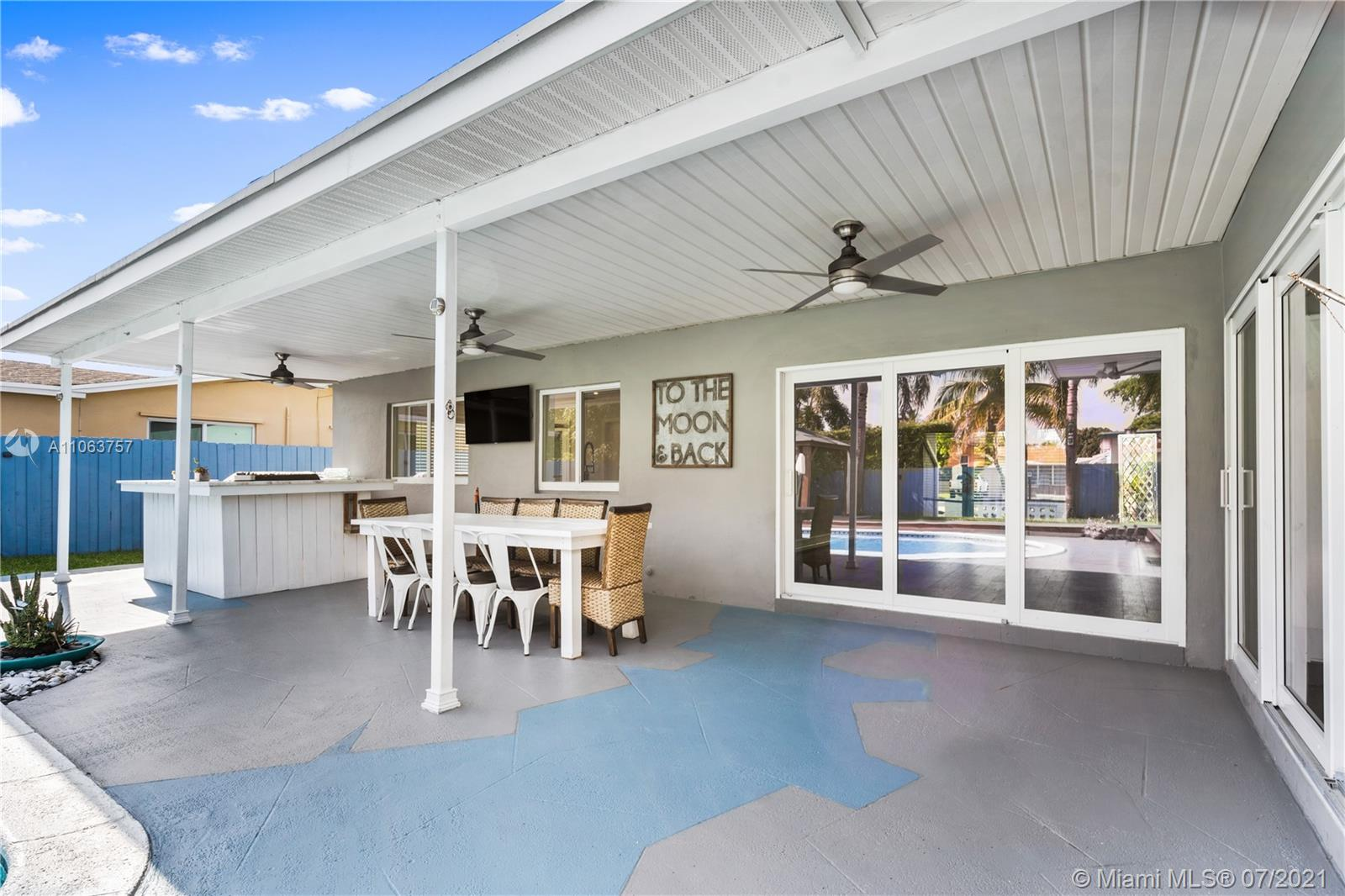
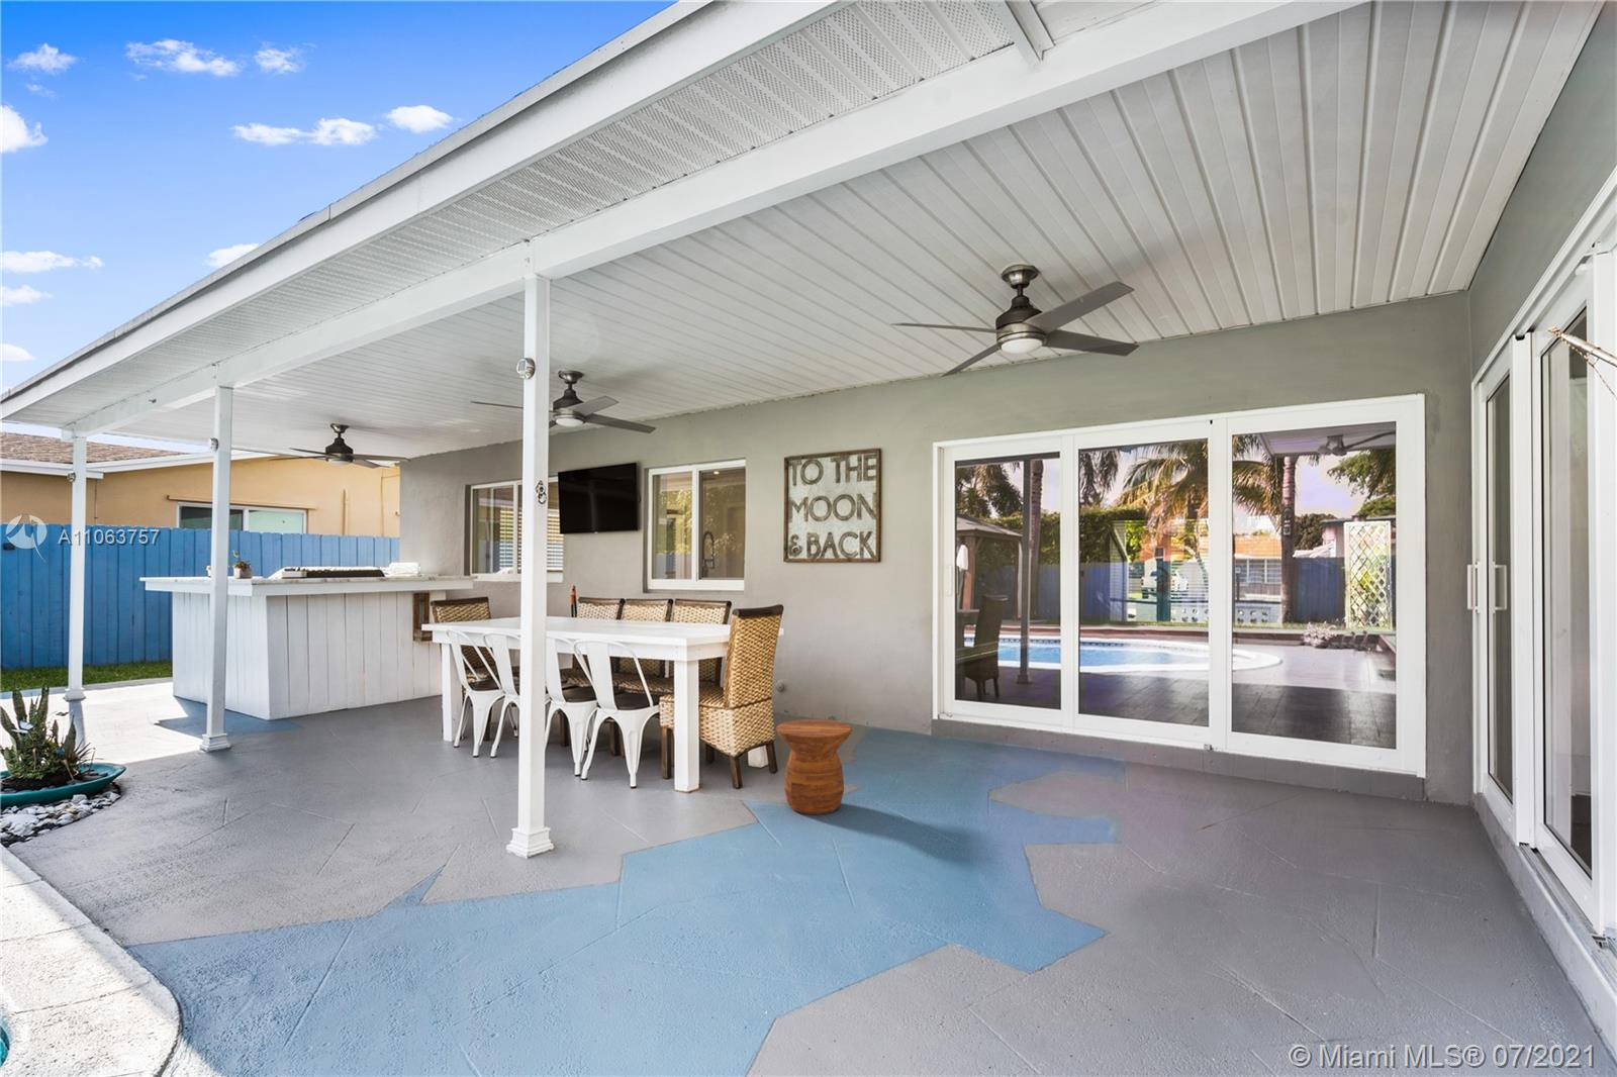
+ side table [775,719,852,815]
